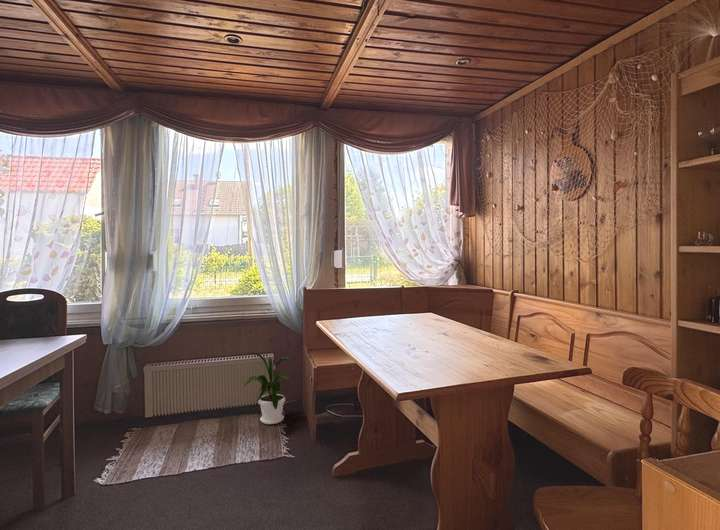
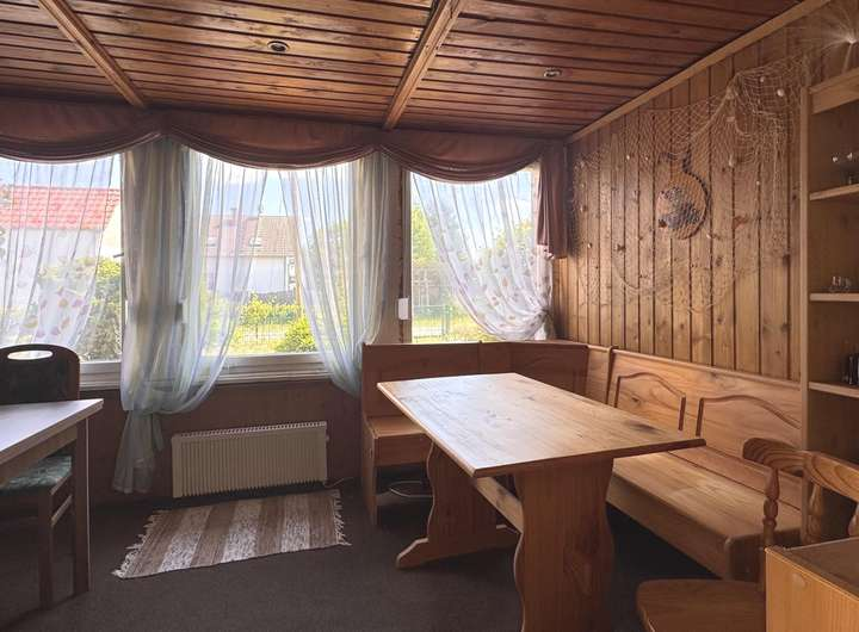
- house plant [243,351,298,425]
